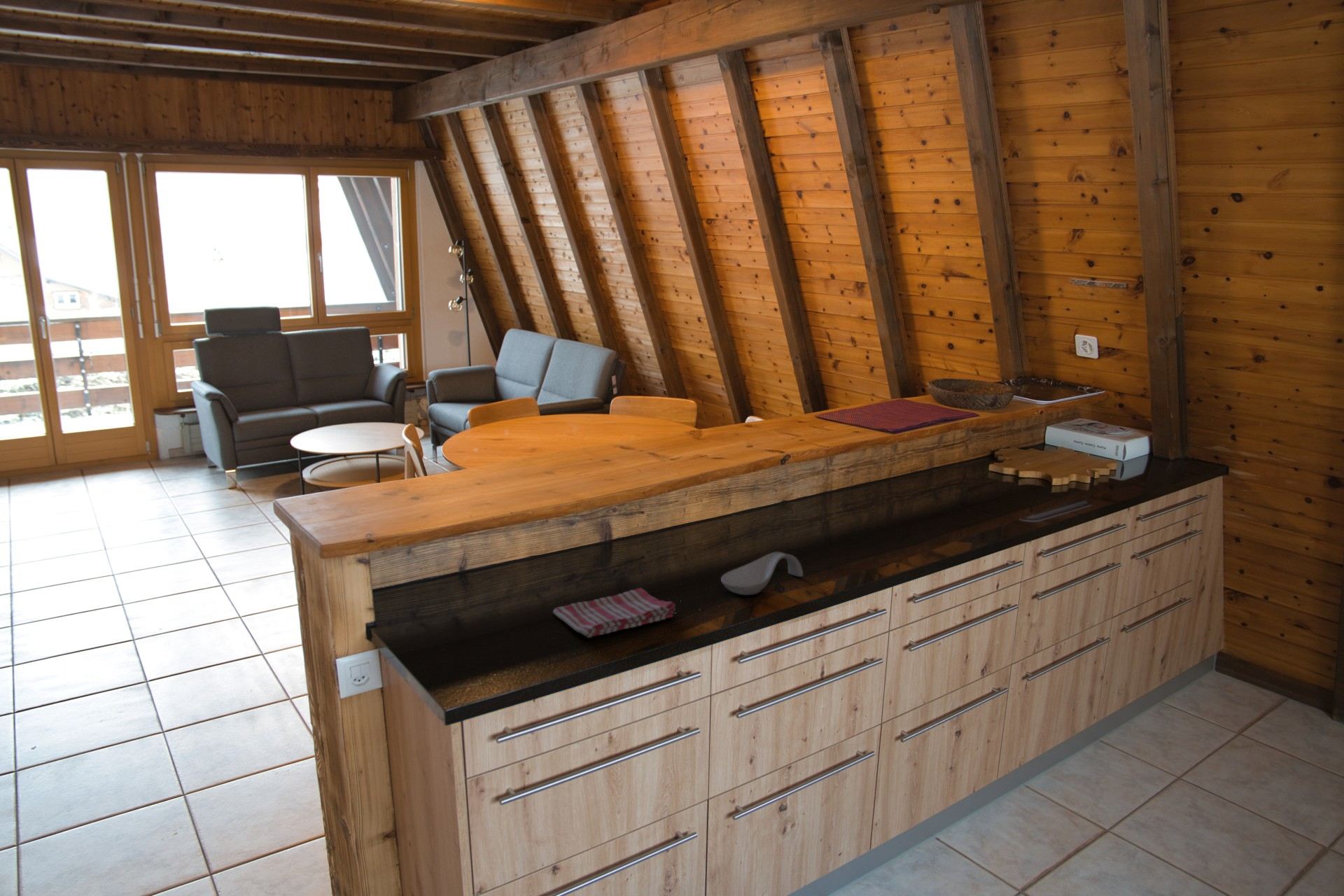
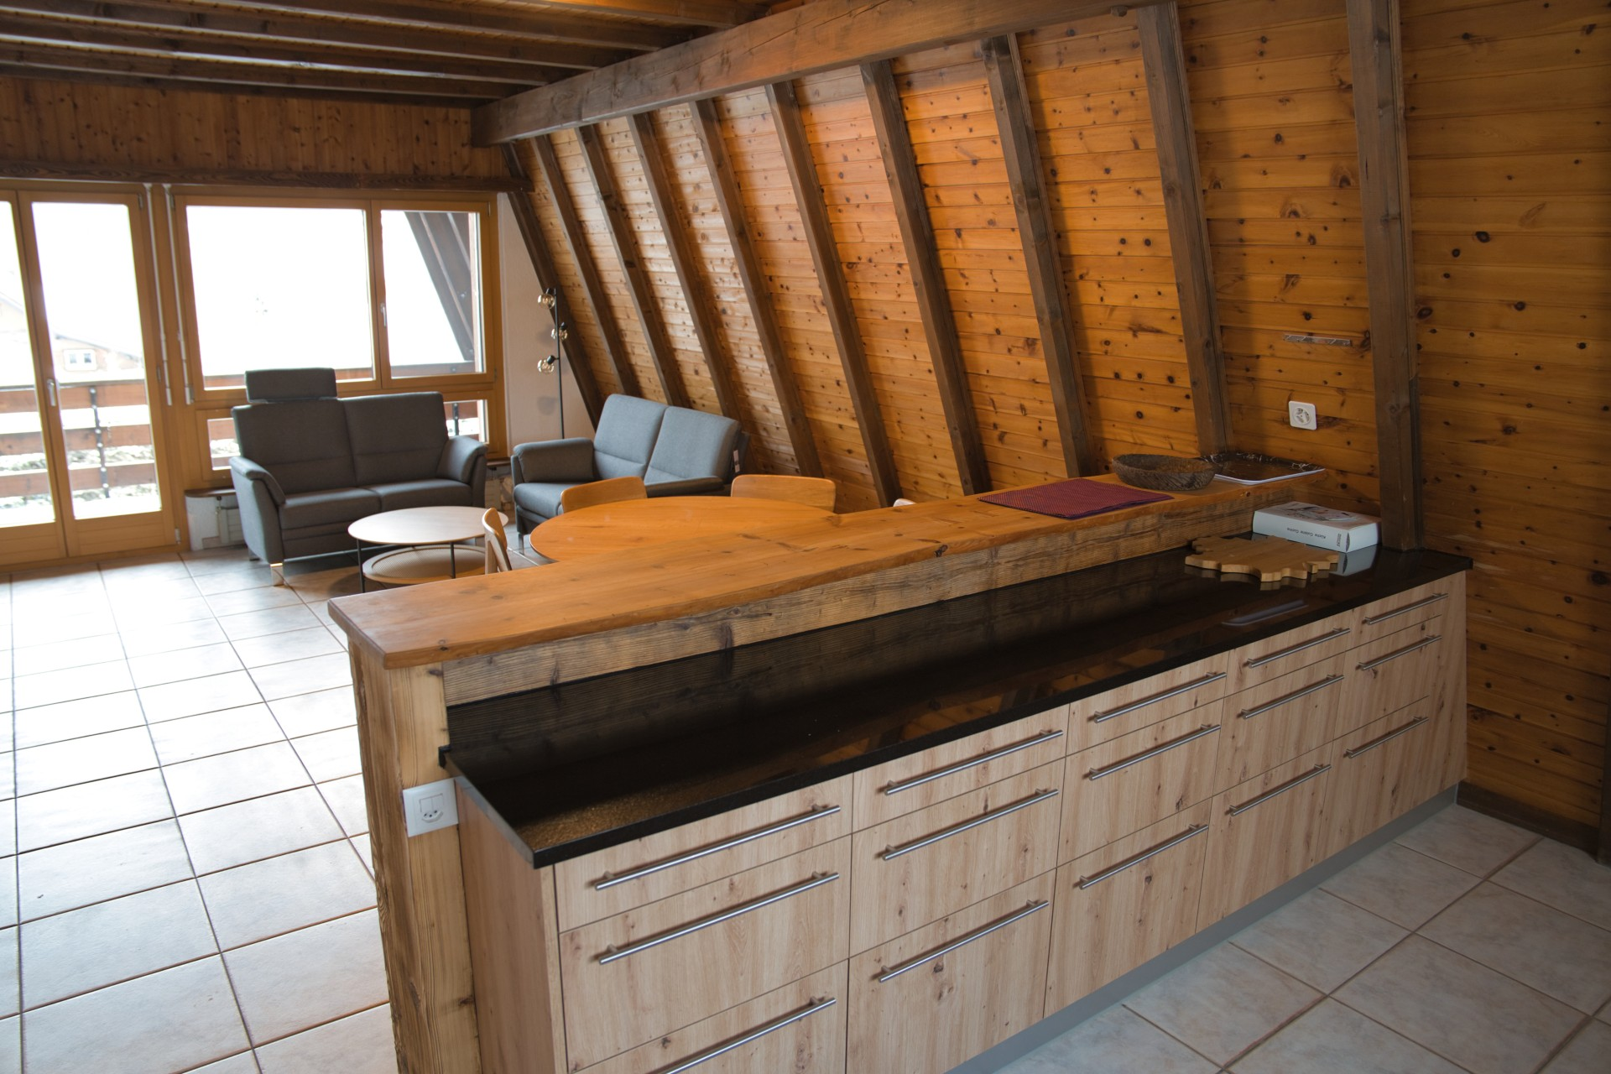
- dish towel [552,587,676,638]
- spoon rest [720,551,804,596]
